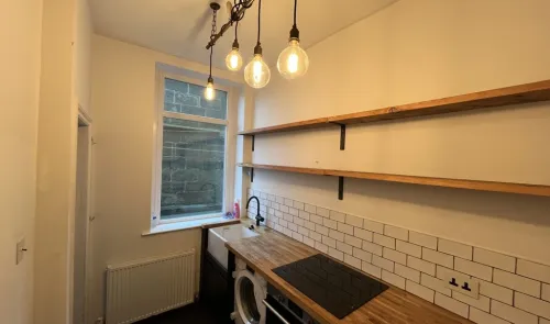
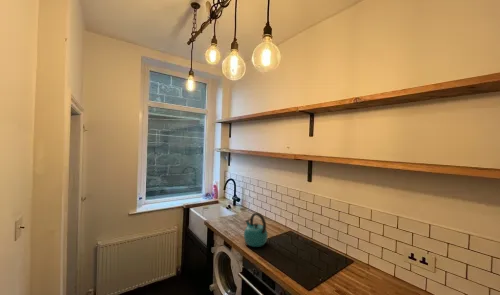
+ kettle [243,212,269,248]
